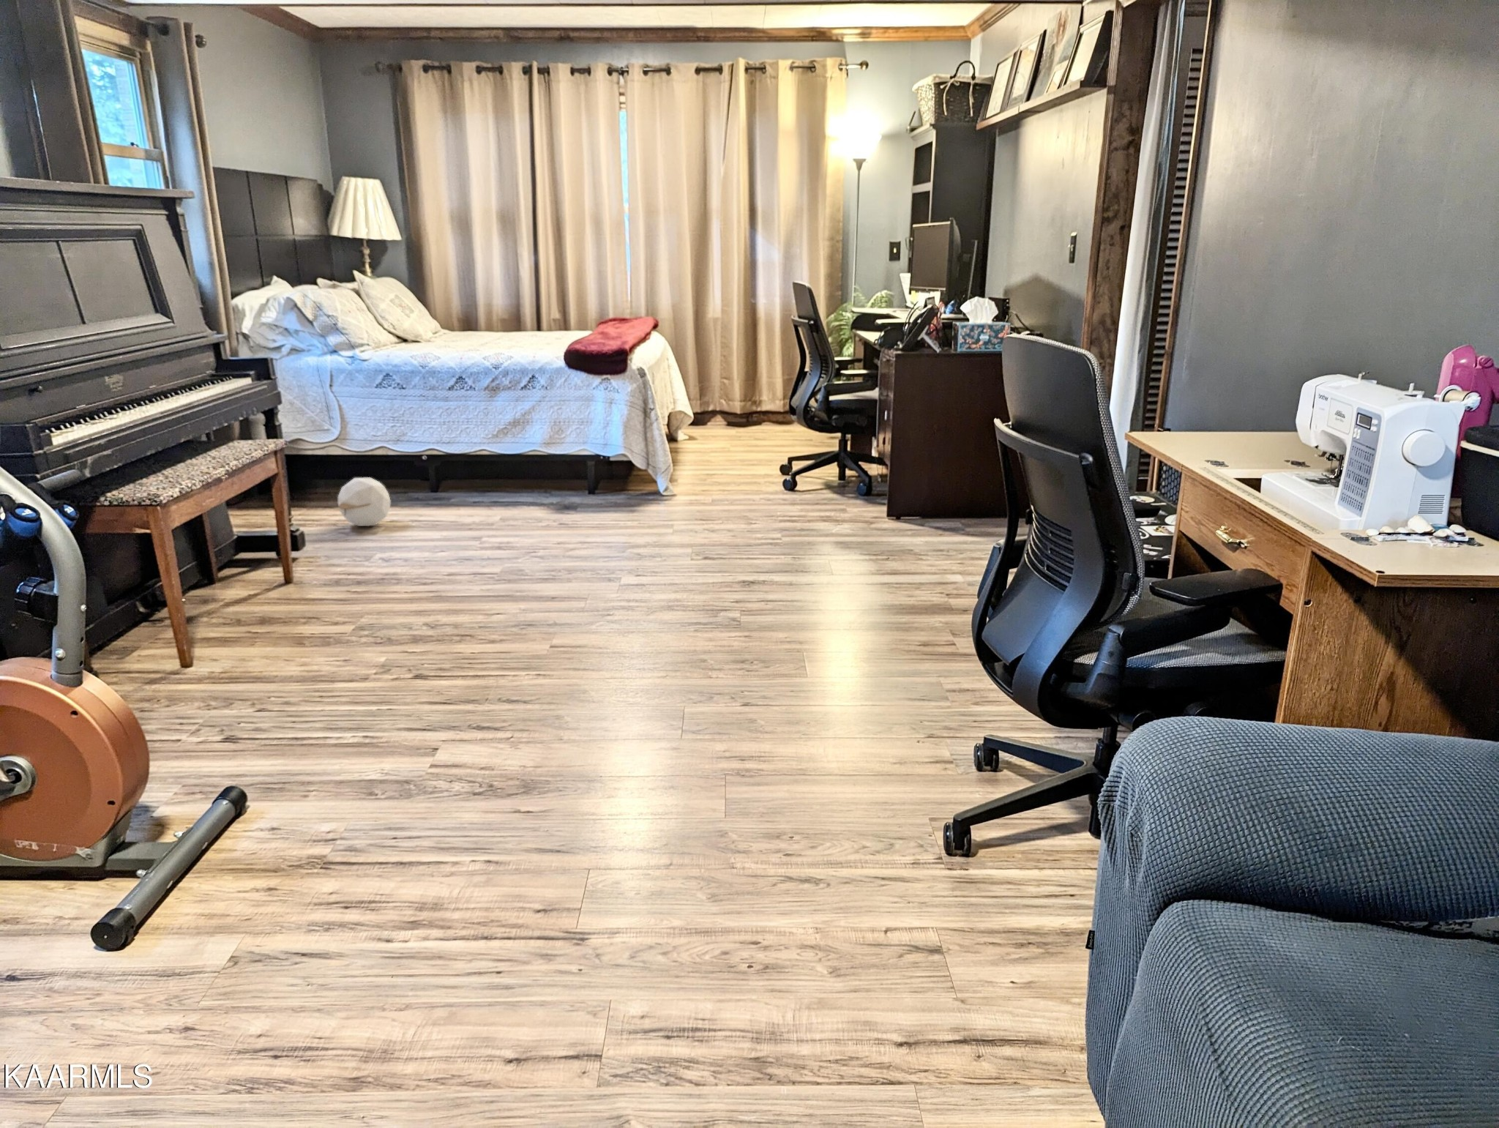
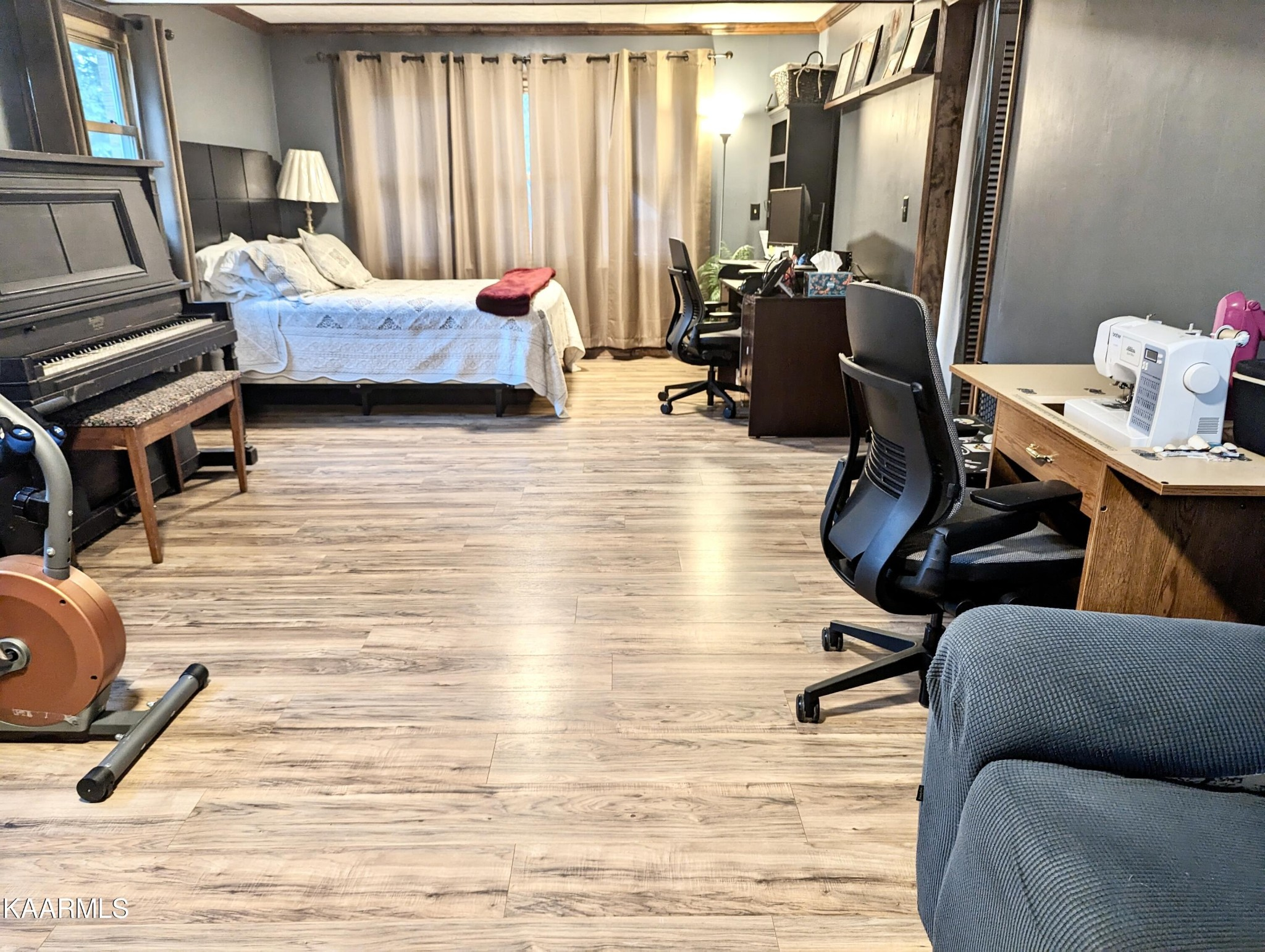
- ball [338,478,391,527]
